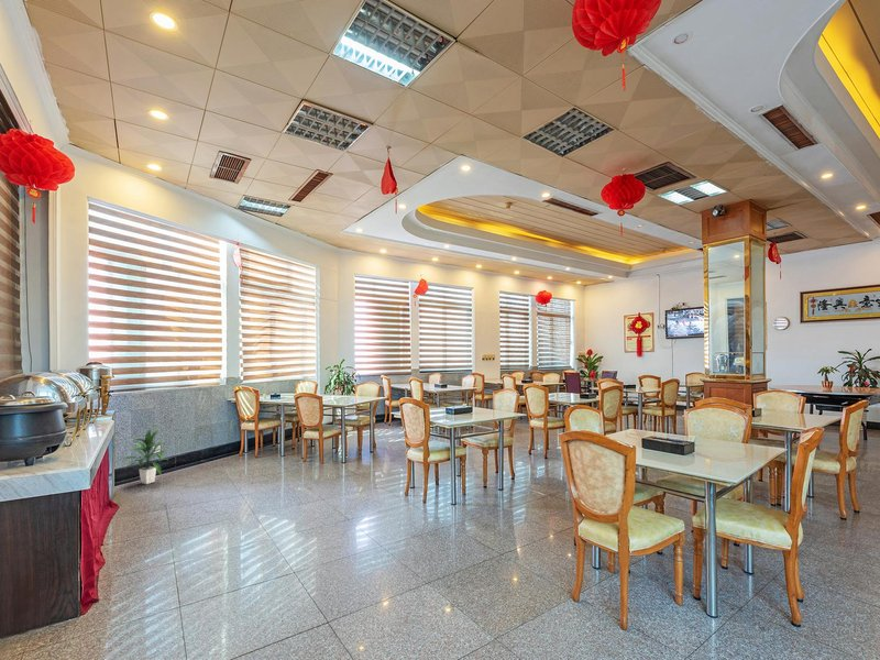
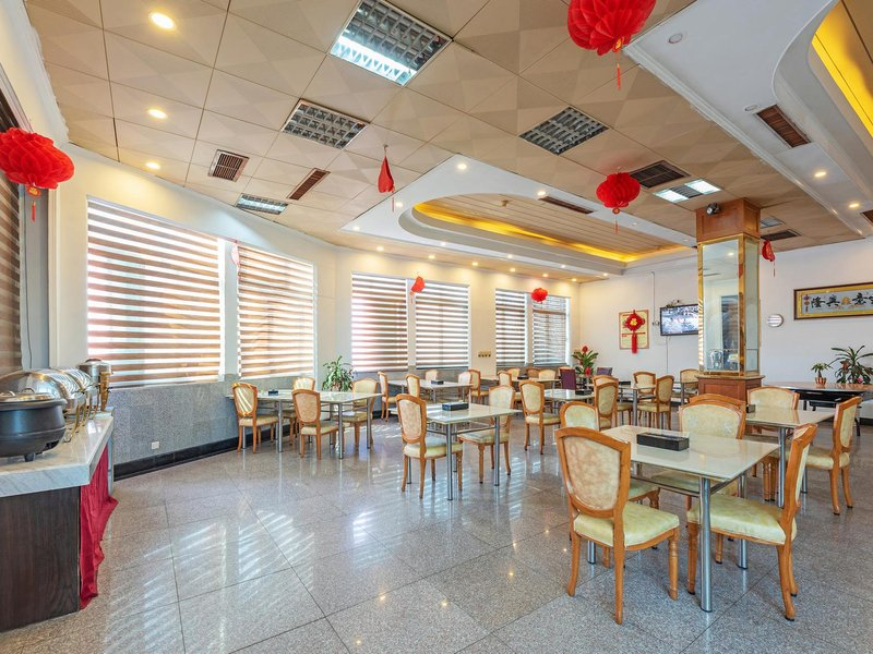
- indoor plant [121,428,168,485]
